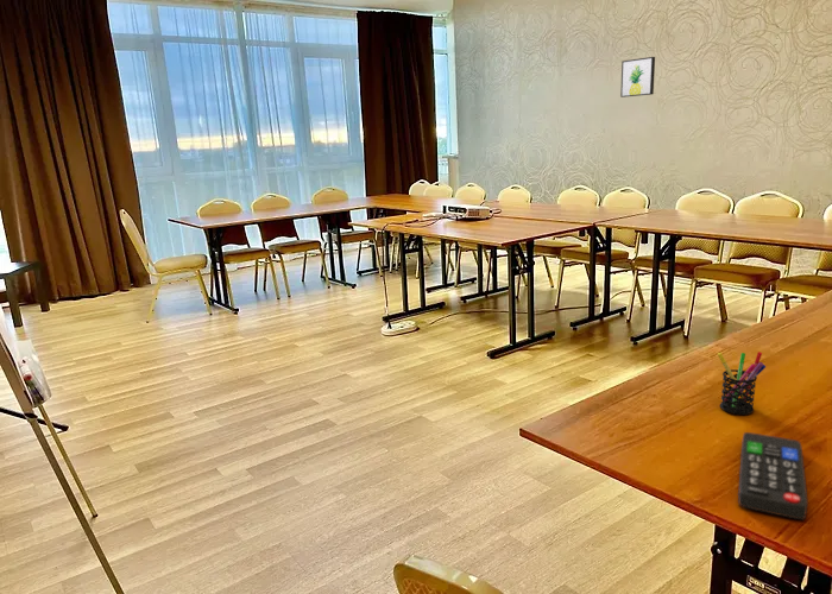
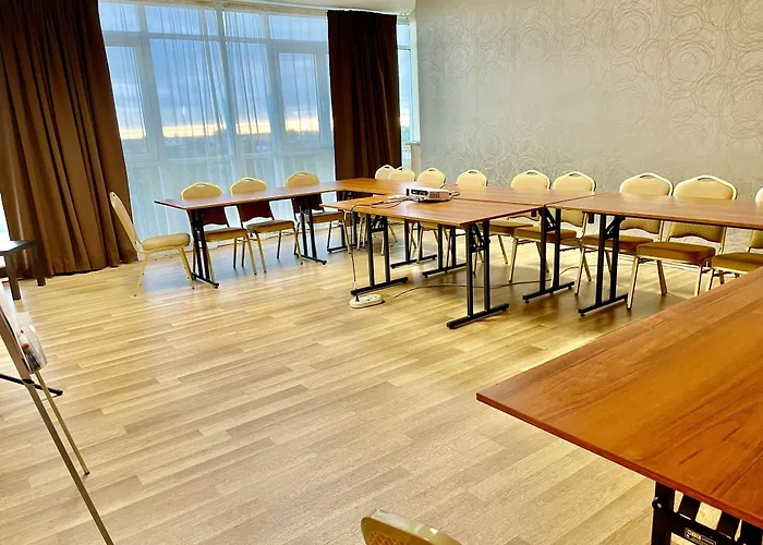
- pen holder [717,350,767,416]
- remote control [737,431,808,520]
- wall art [619,56,656,99]
